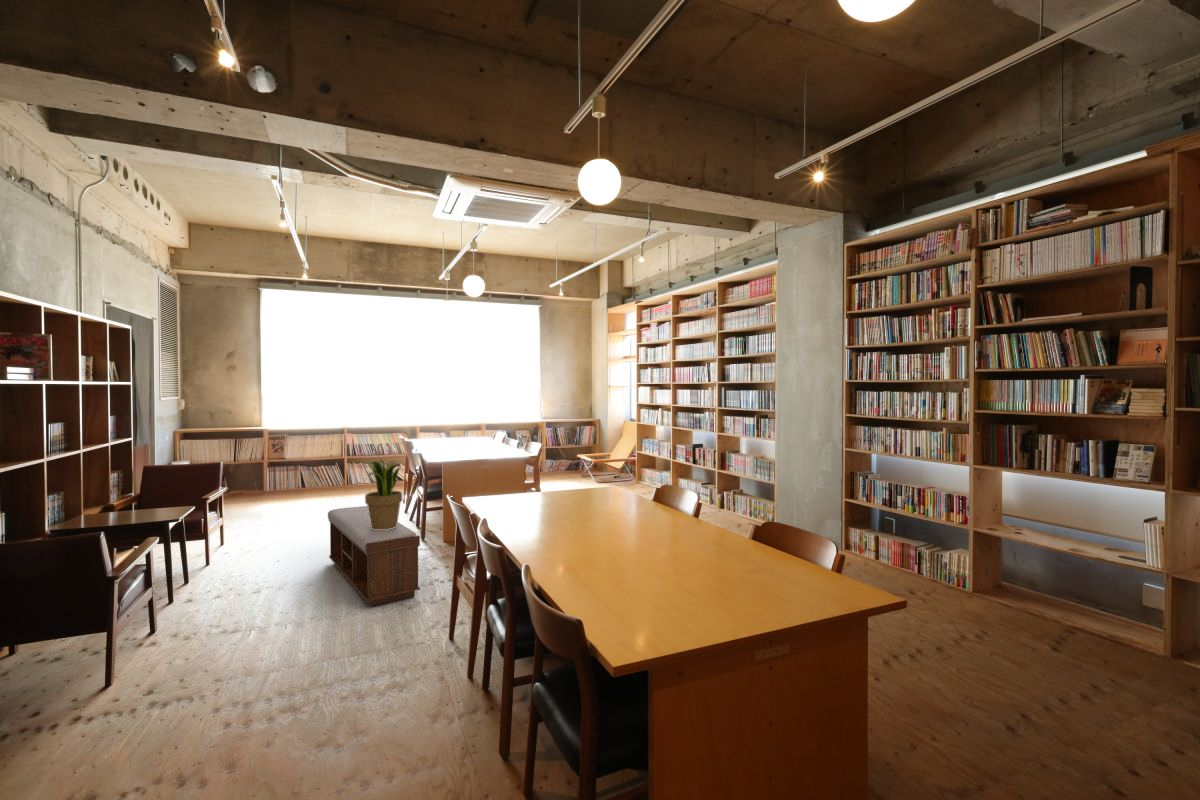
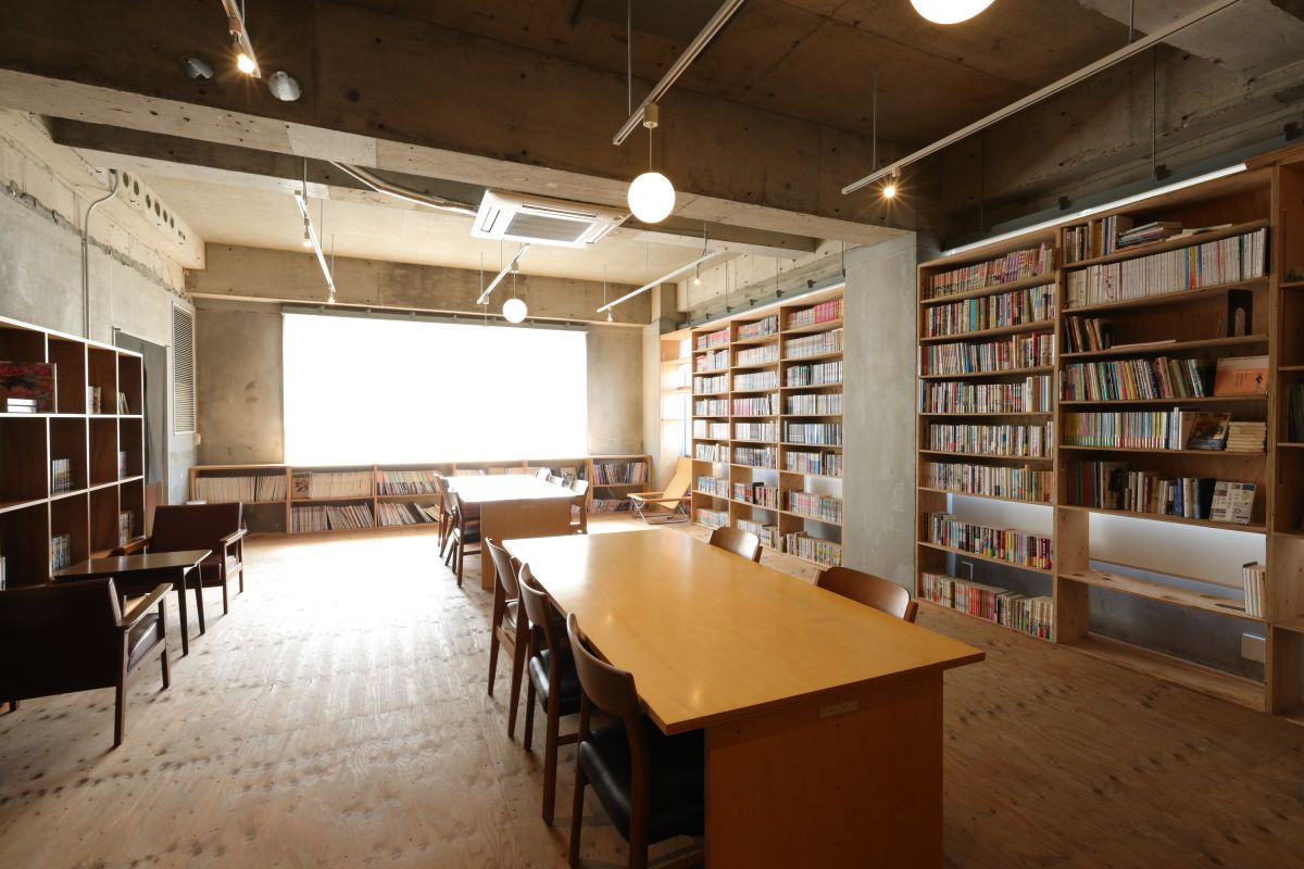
- bench [327,505,421,607]
- potted plant [361,456,403,530]
